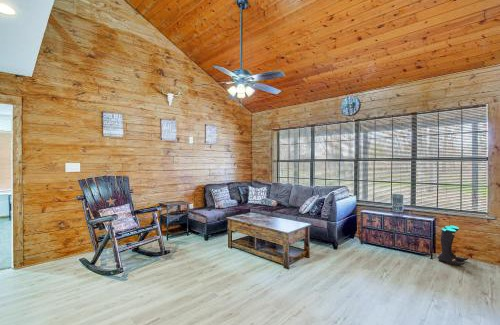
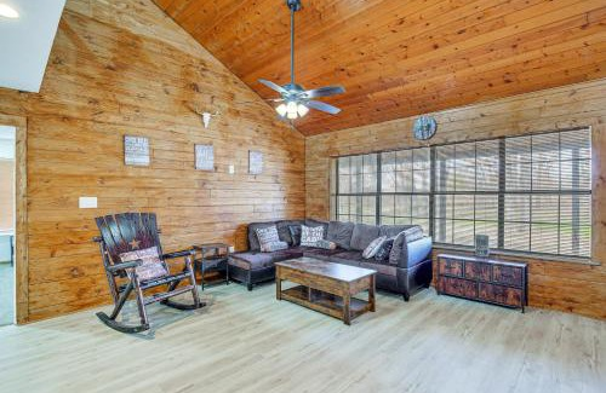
- boots [435,224,469,266]
